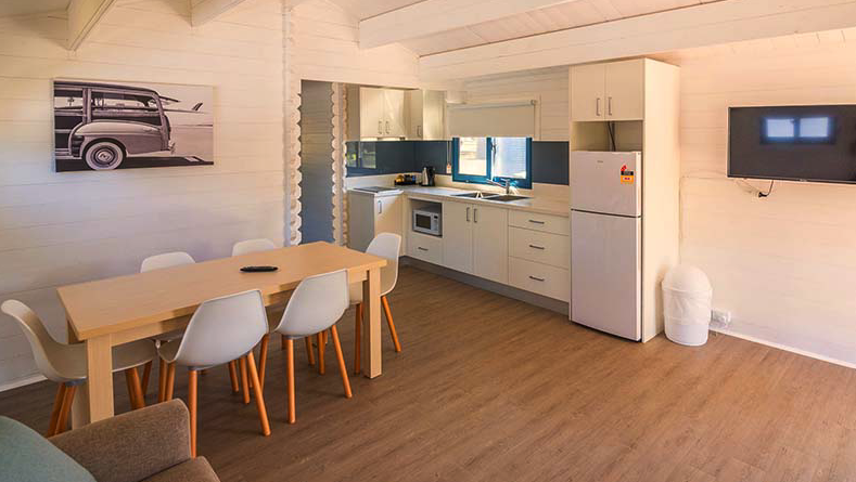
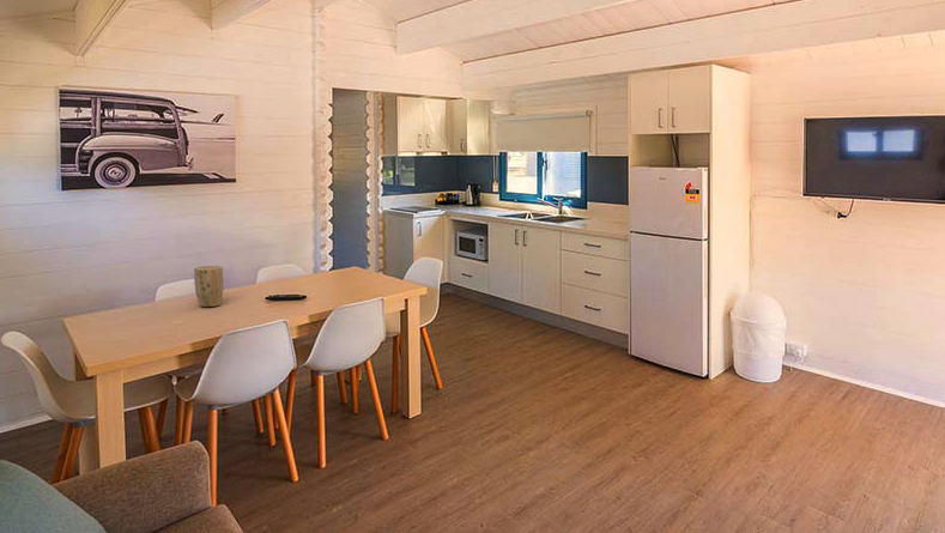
+ plant pot [193,265,224,308]
